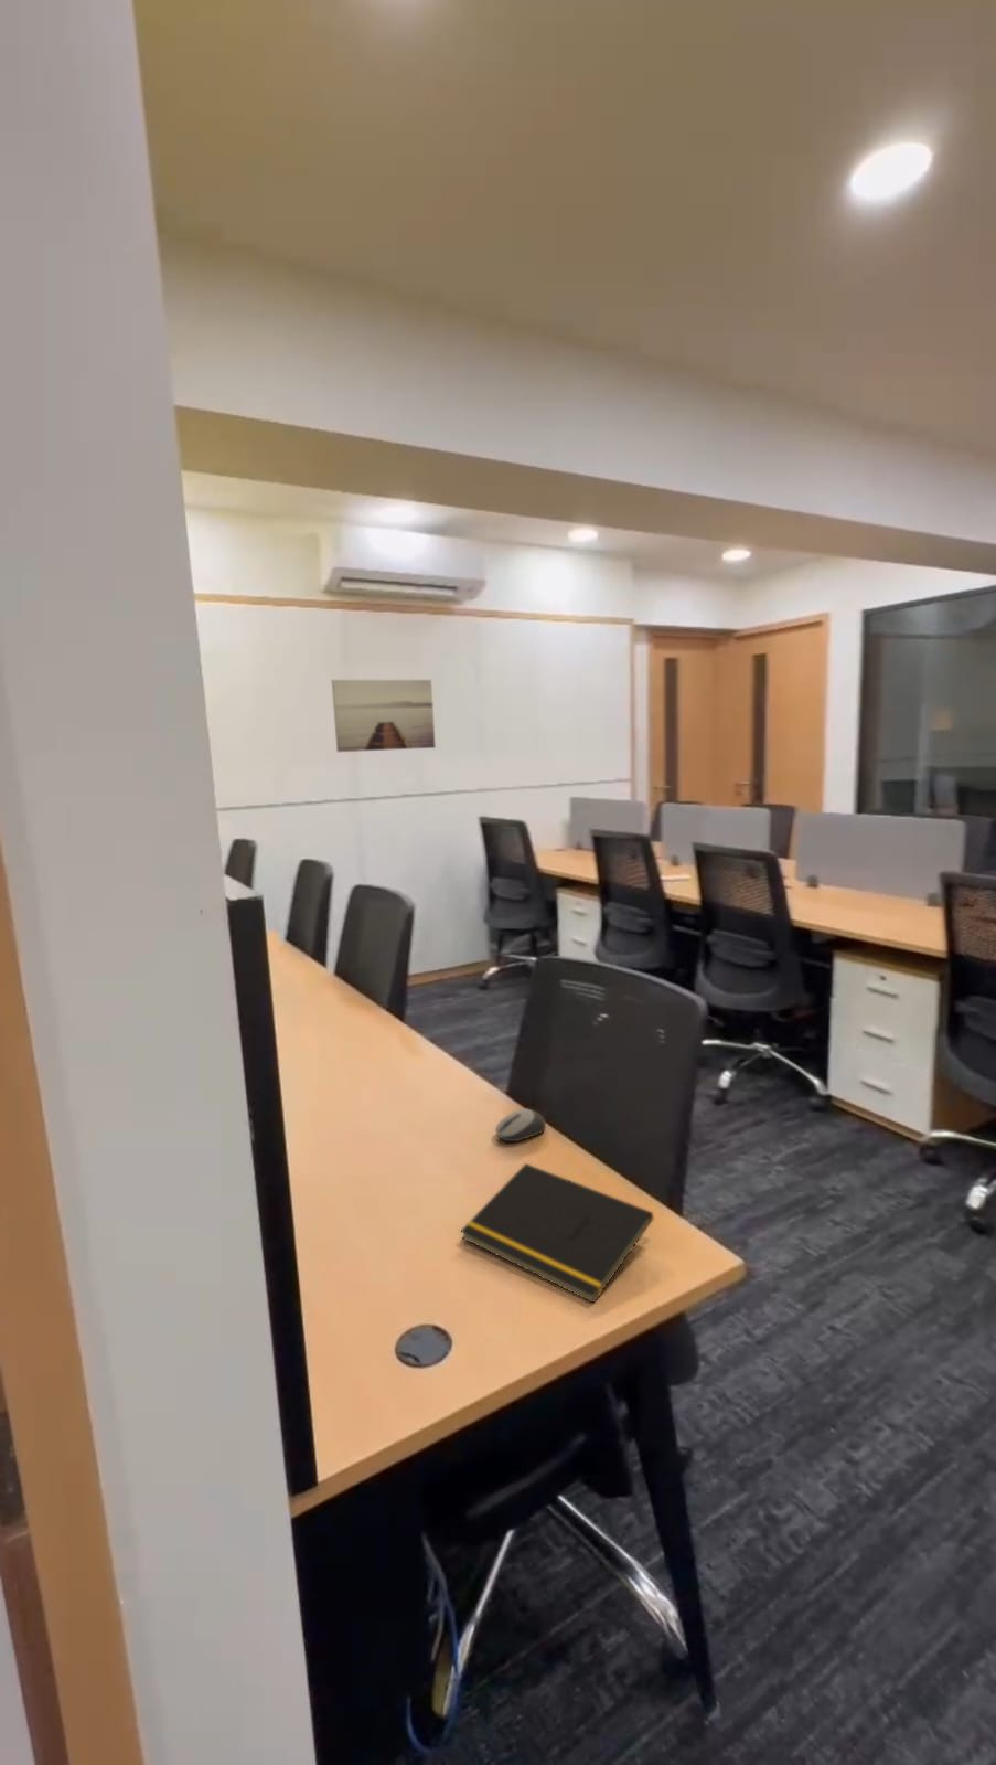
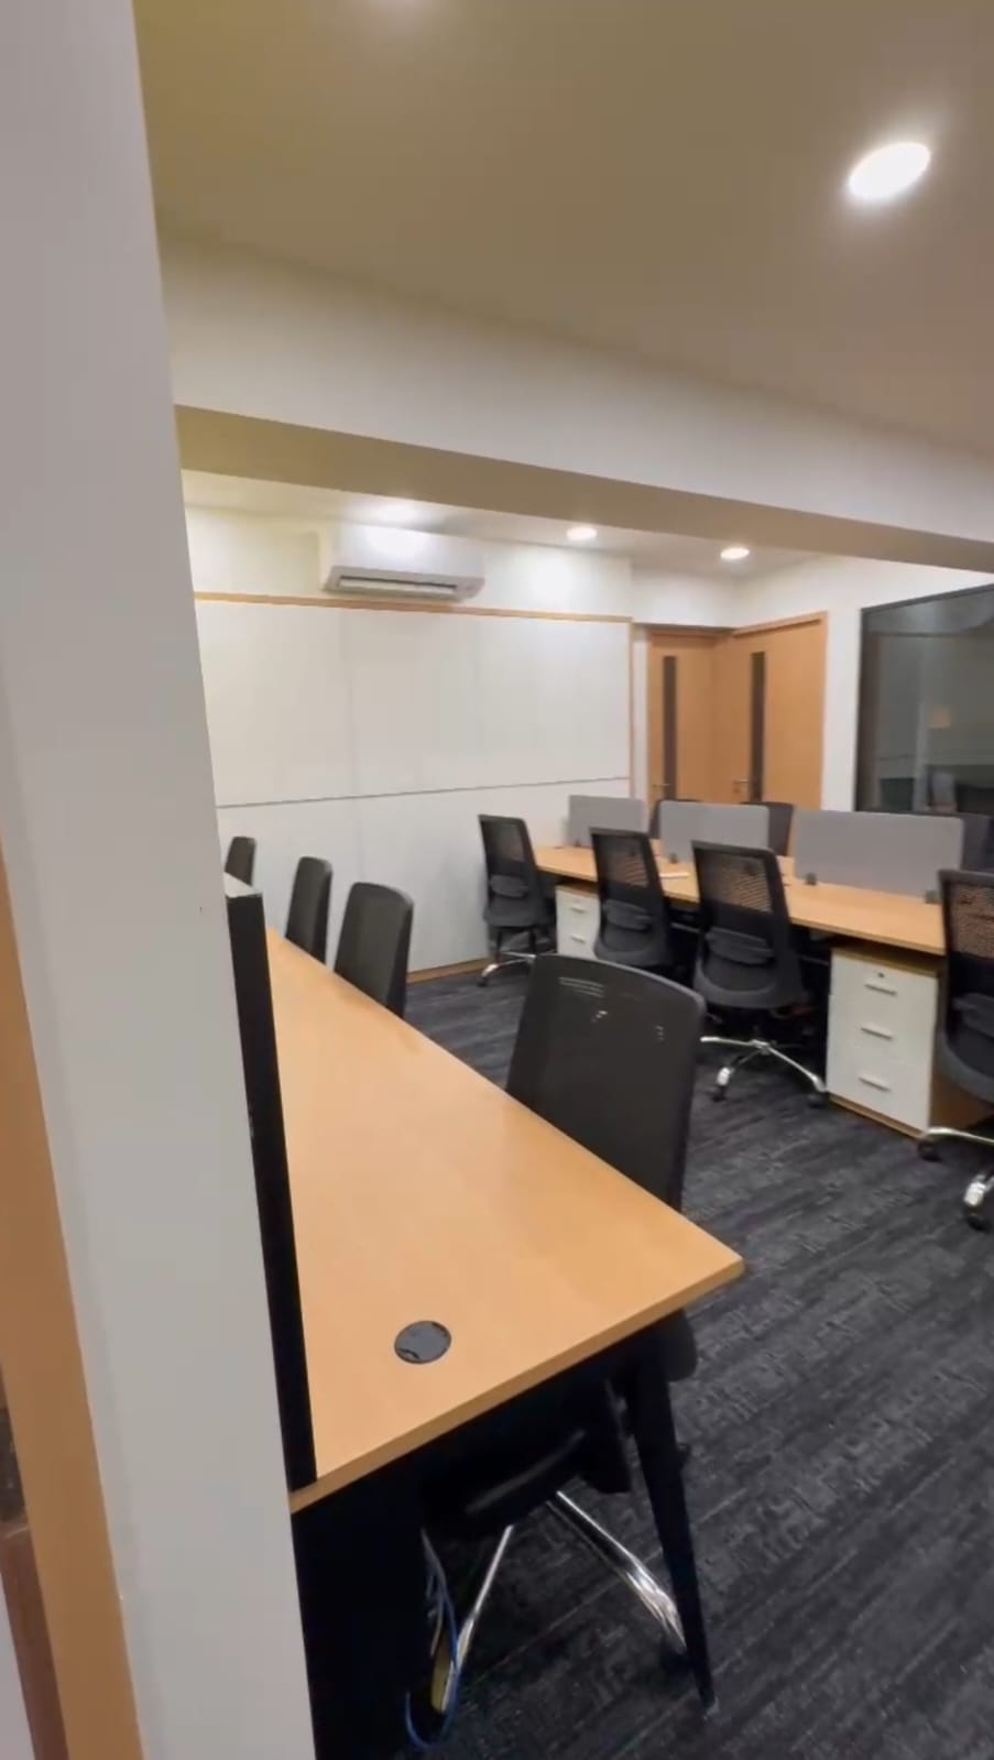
- notepad [459,1163,654,1303]
- wall art [331,679,436,753]
- computer mouse [494,1107,548,1142]
